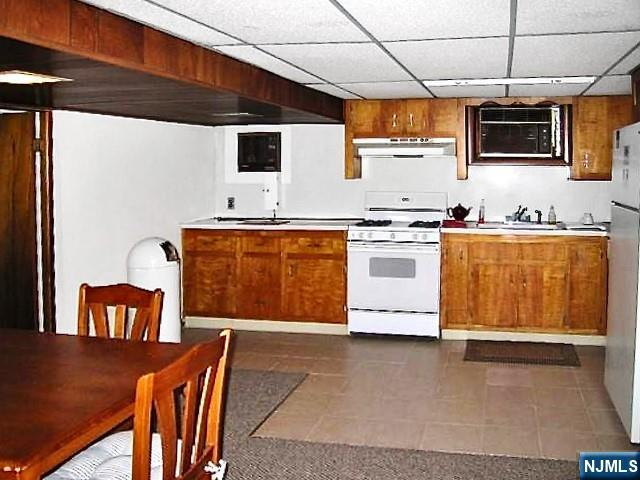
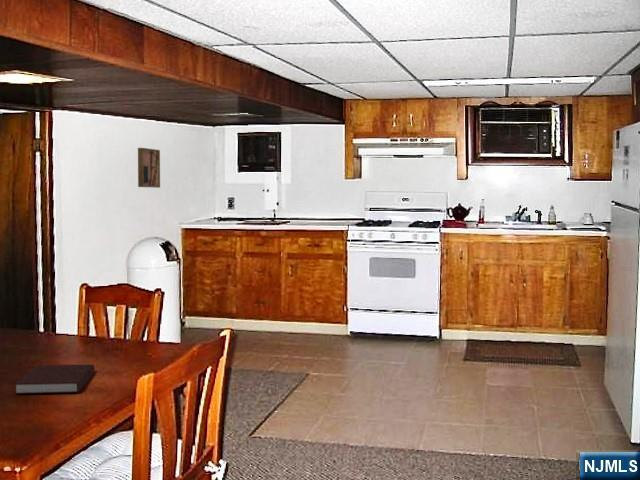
+ wall art [137,147,161,189]
+ notebook [13,363,95,395]
